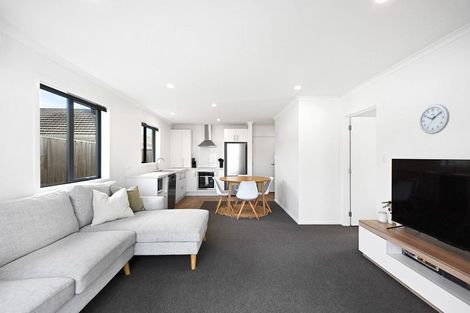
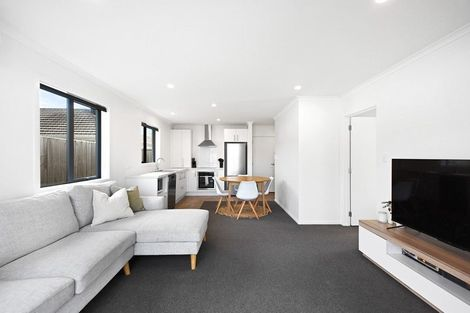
- wall clock [418,103,450,135]
